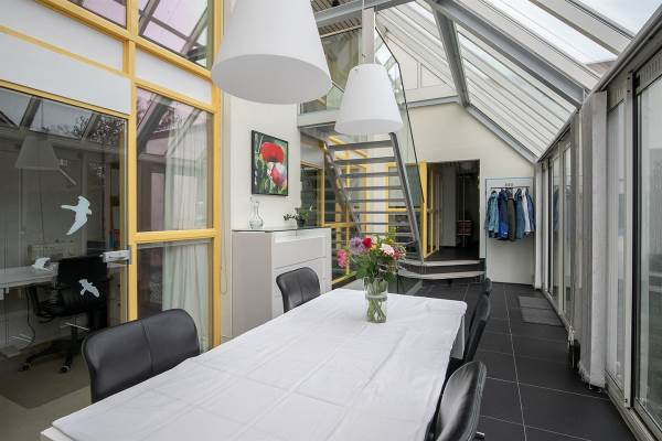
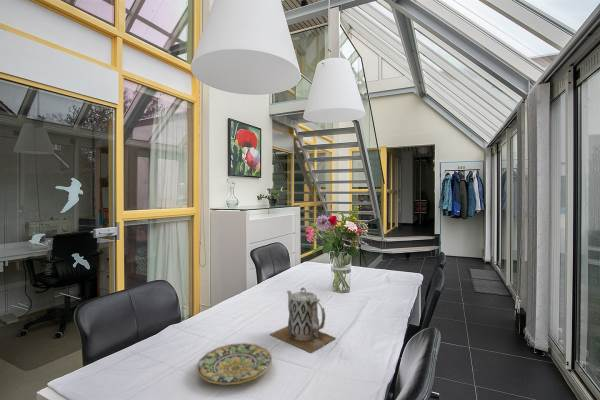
+ teapot [270,286,336,354]
+ plate [195,342,273,386]
